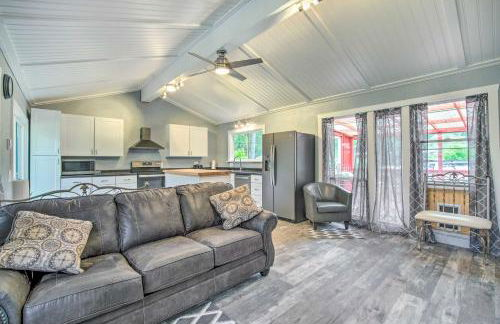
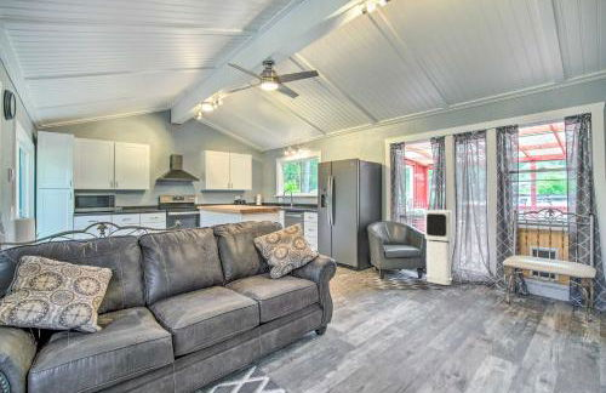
+ air purifier [423,209,453,286]
